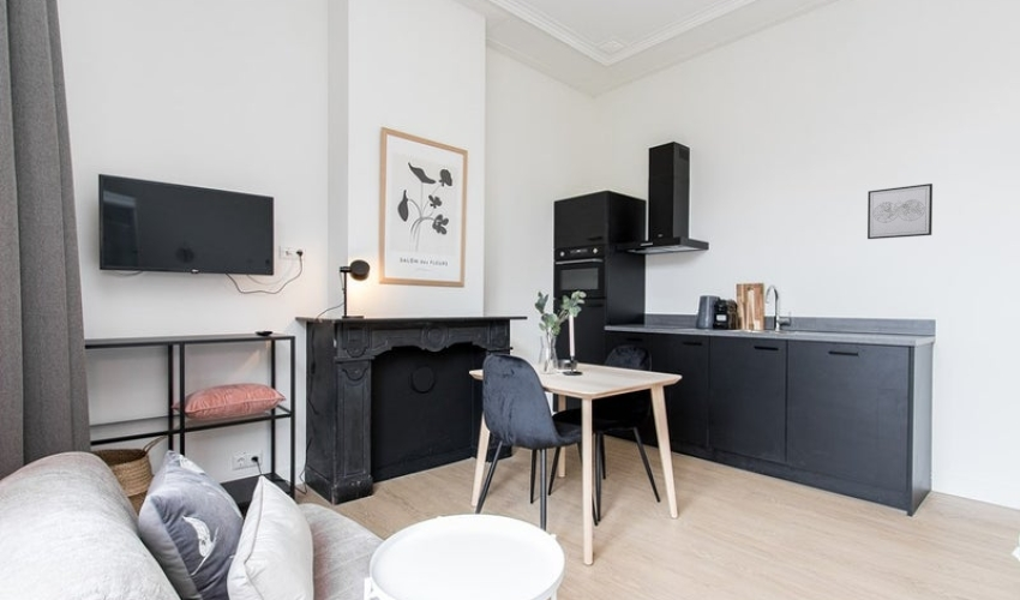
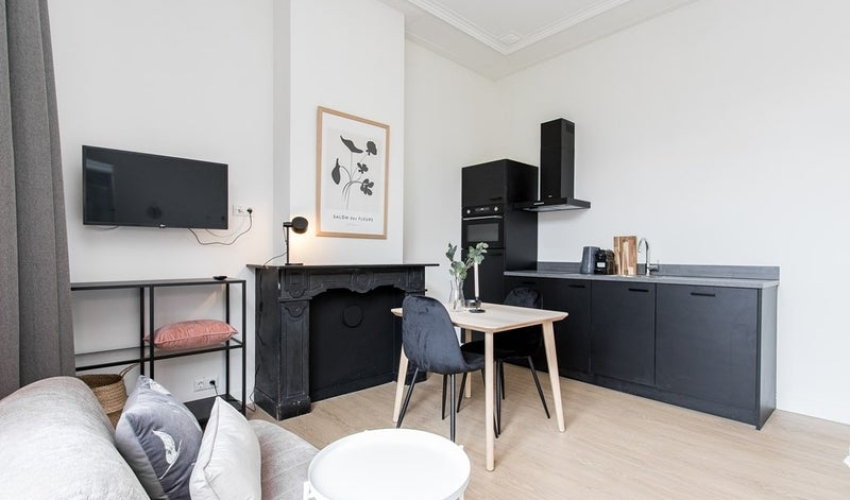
- wall art [866,182,934,240]
